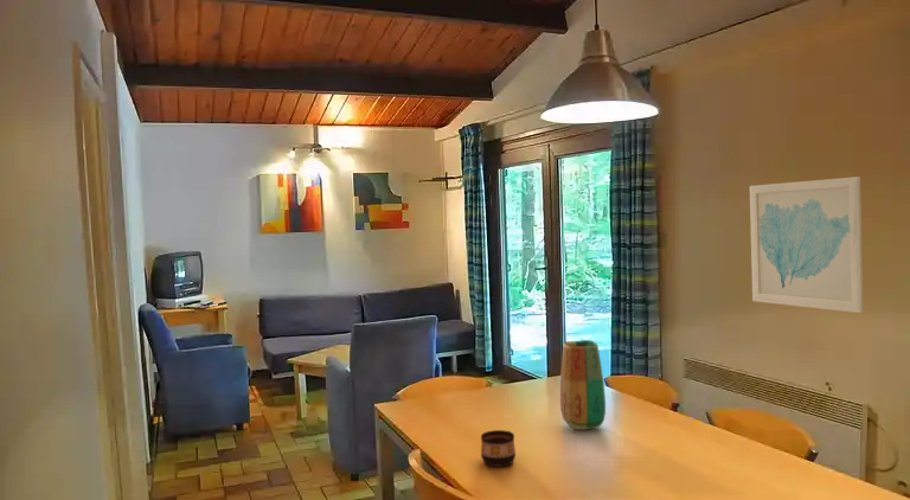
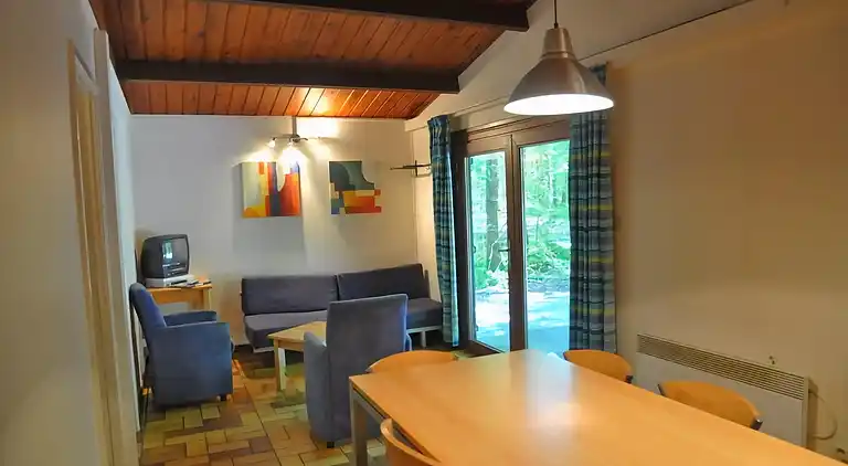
- wall art [749,175,864,314]
- cup [480,429,517,468]
- vase [559,339,607,431]
